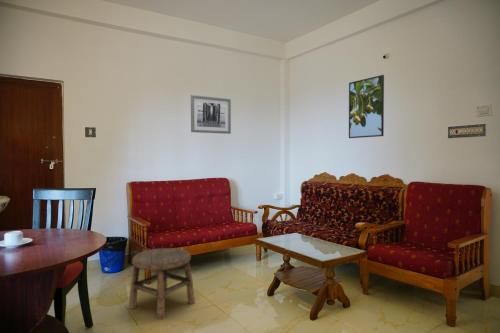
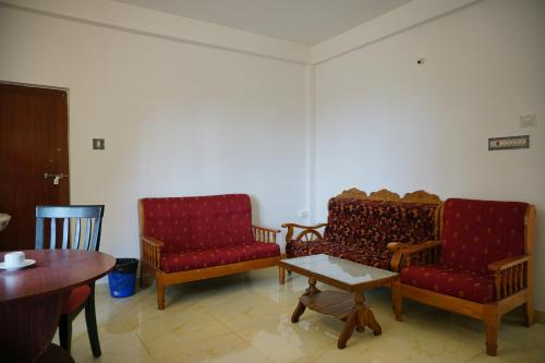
- wall art [190,94,232,135]
- stool [128,247,196,321]
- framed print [348,74,385,139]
